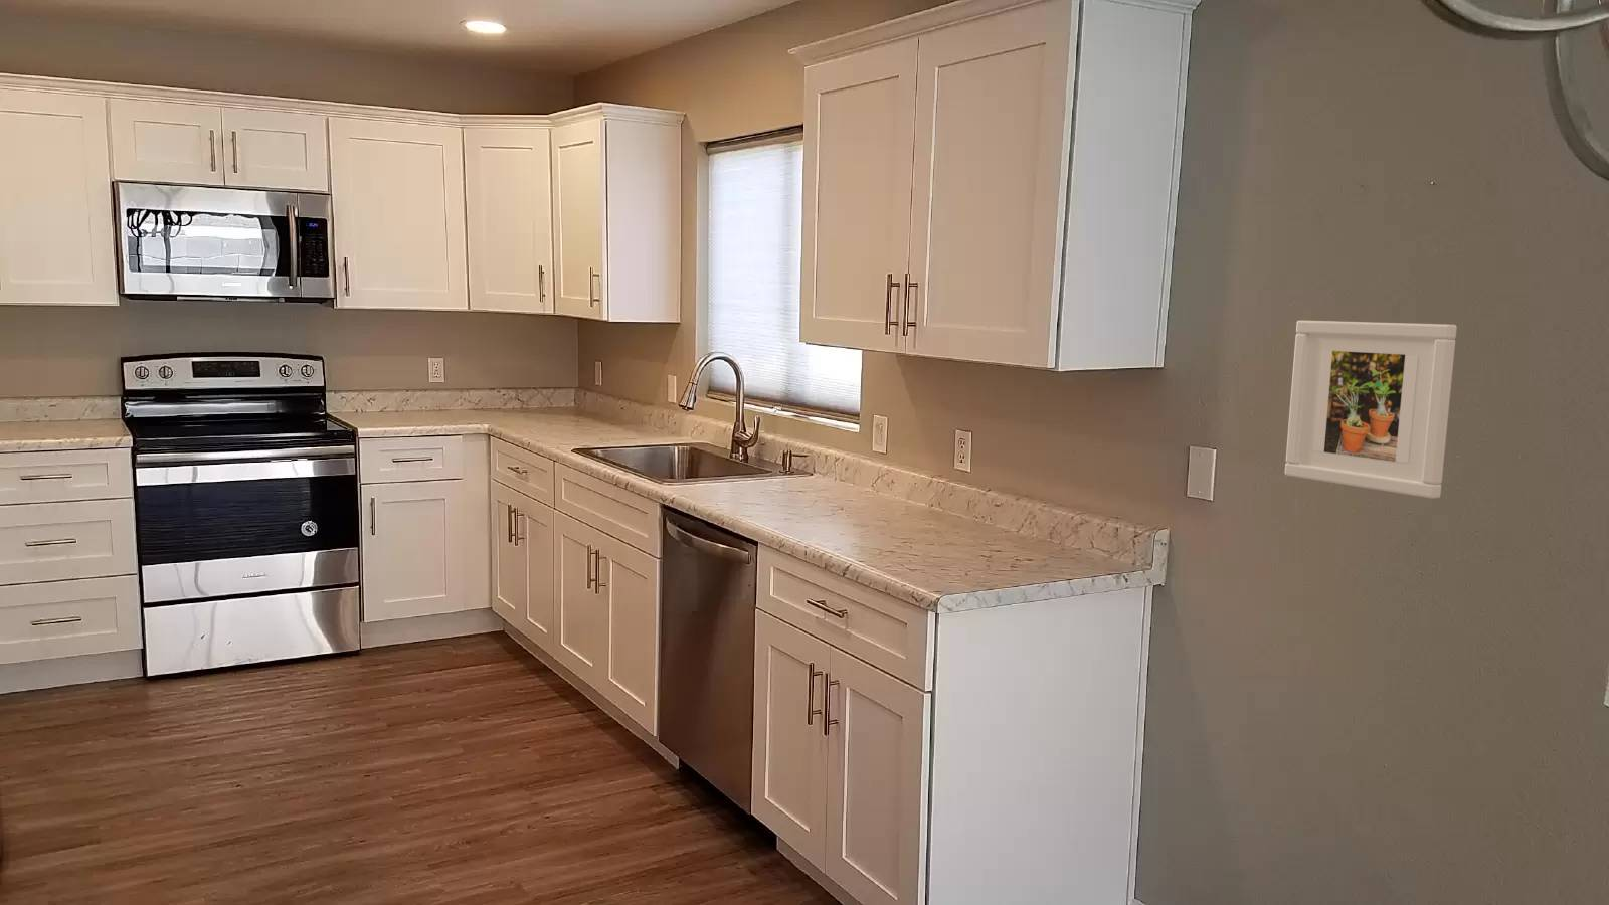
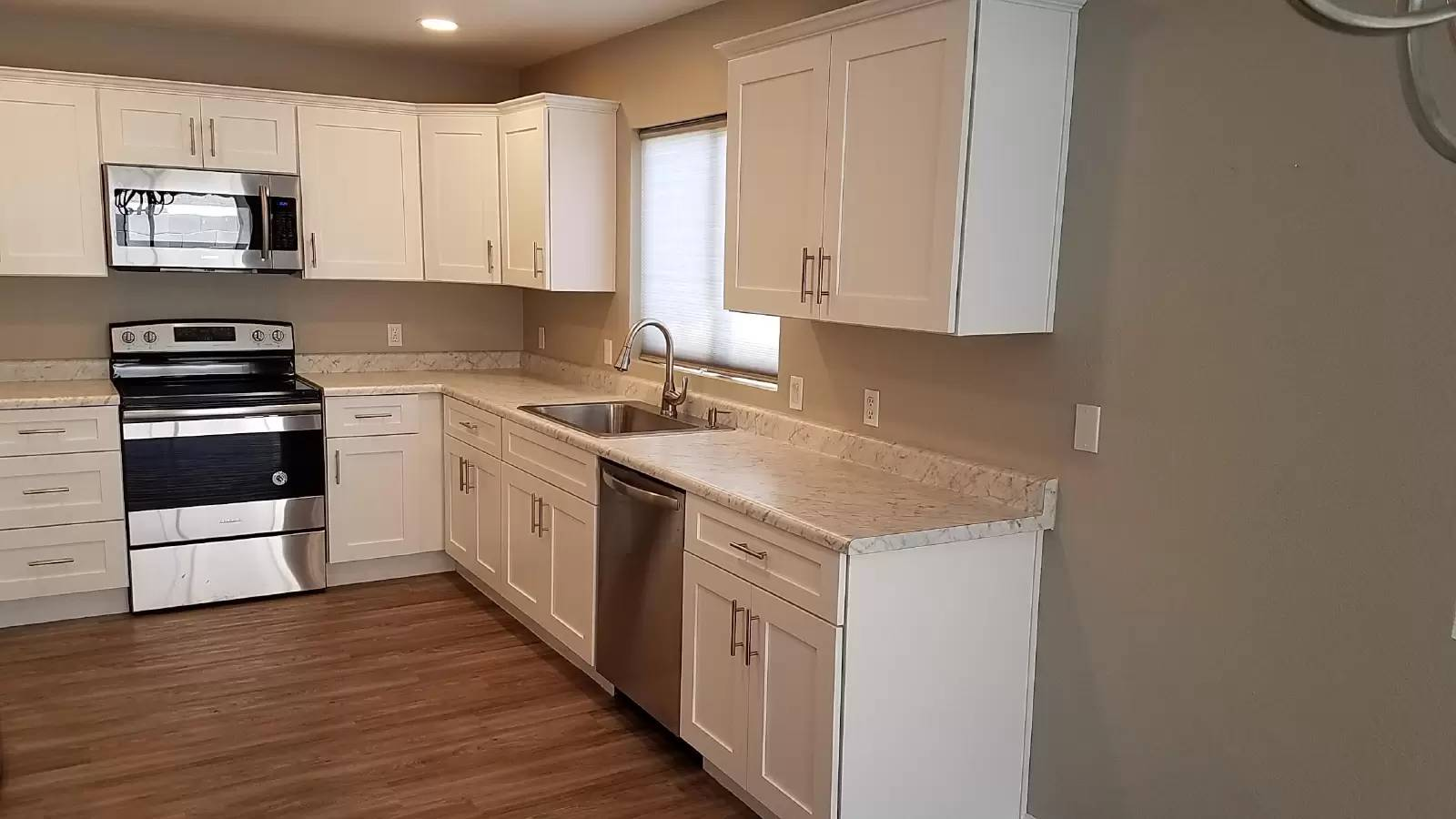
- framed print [1284,319,1459,498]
